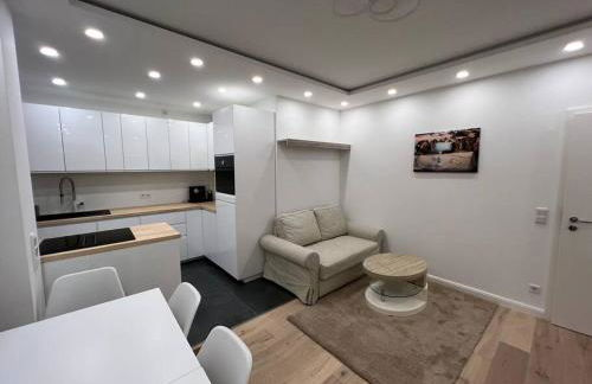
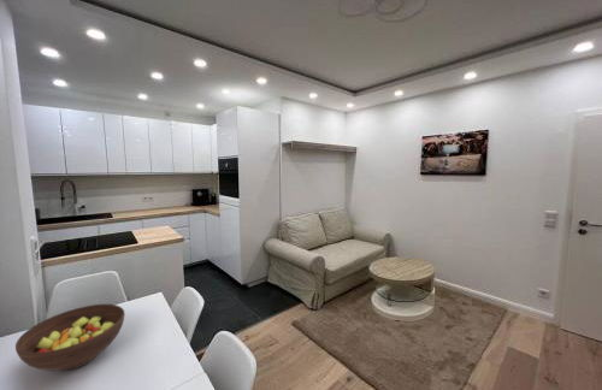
+ fruit bowl [14,303,125,372]
